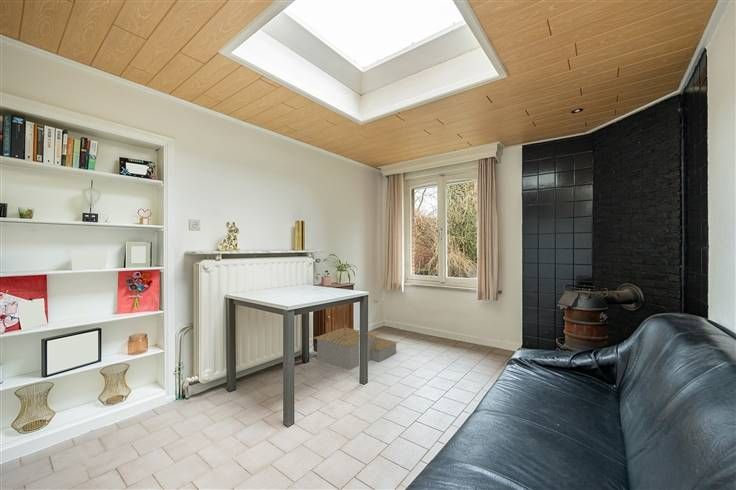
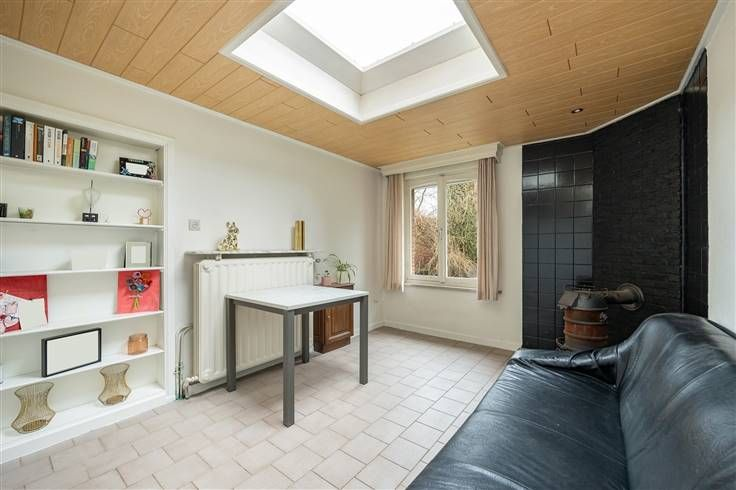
- architectural model [312,324,400,371]
